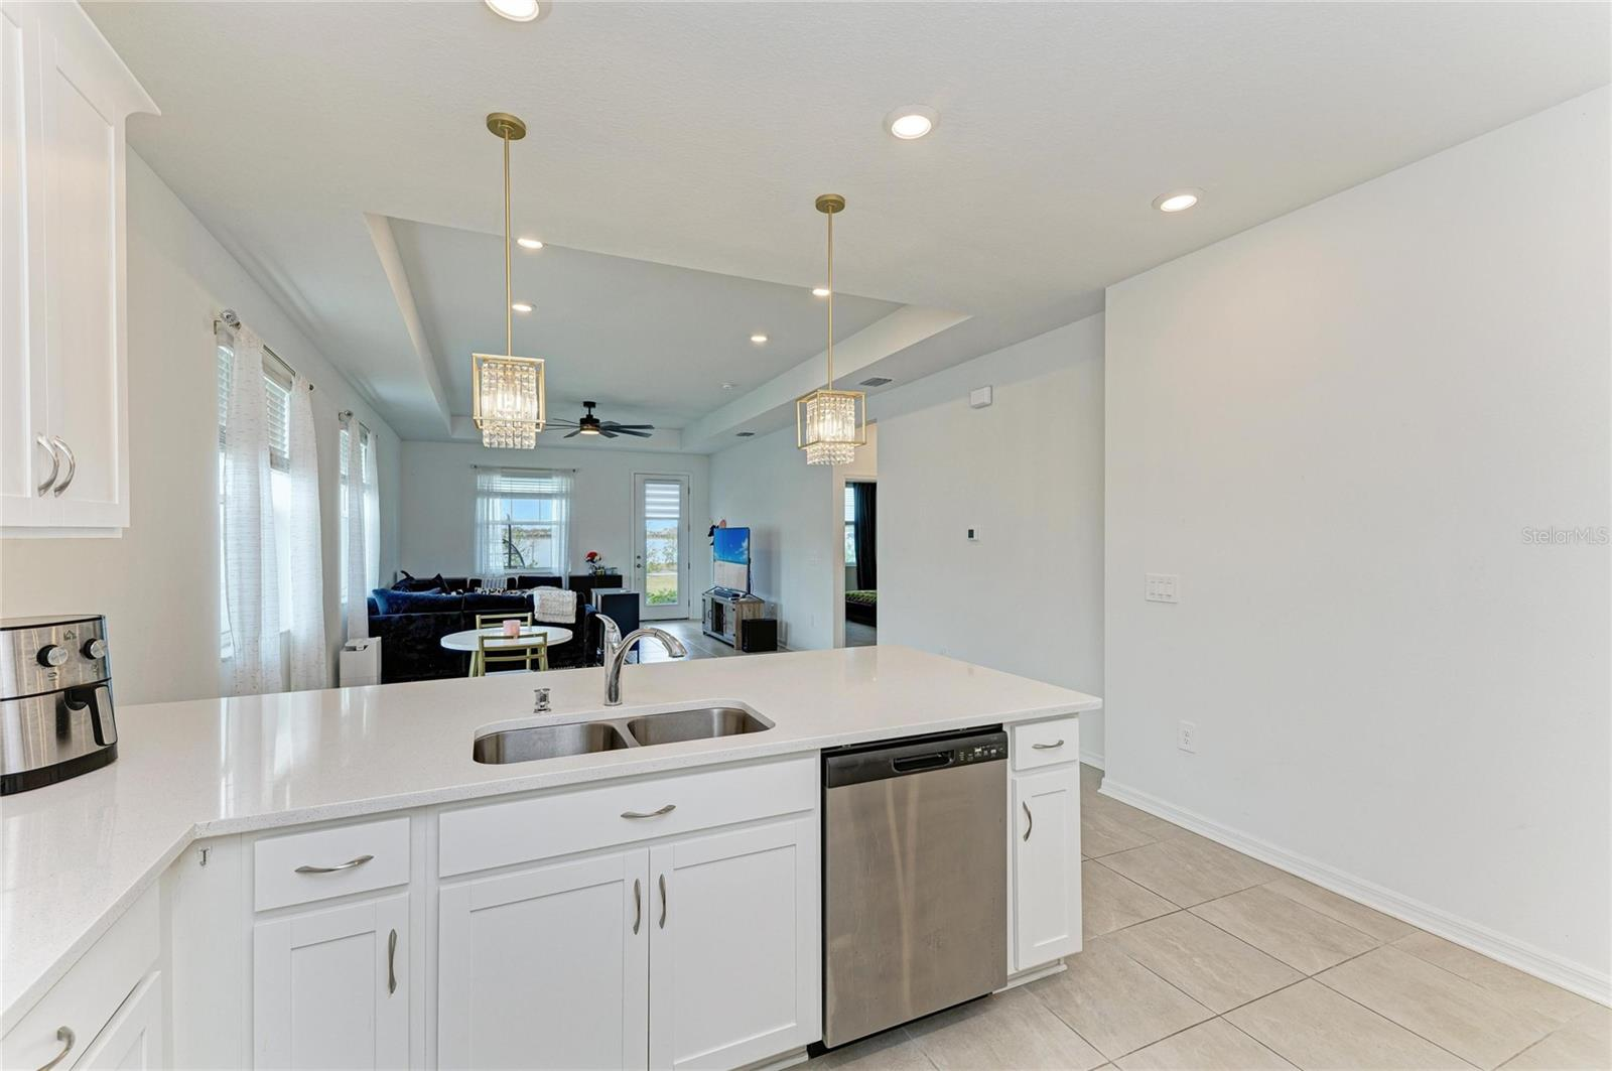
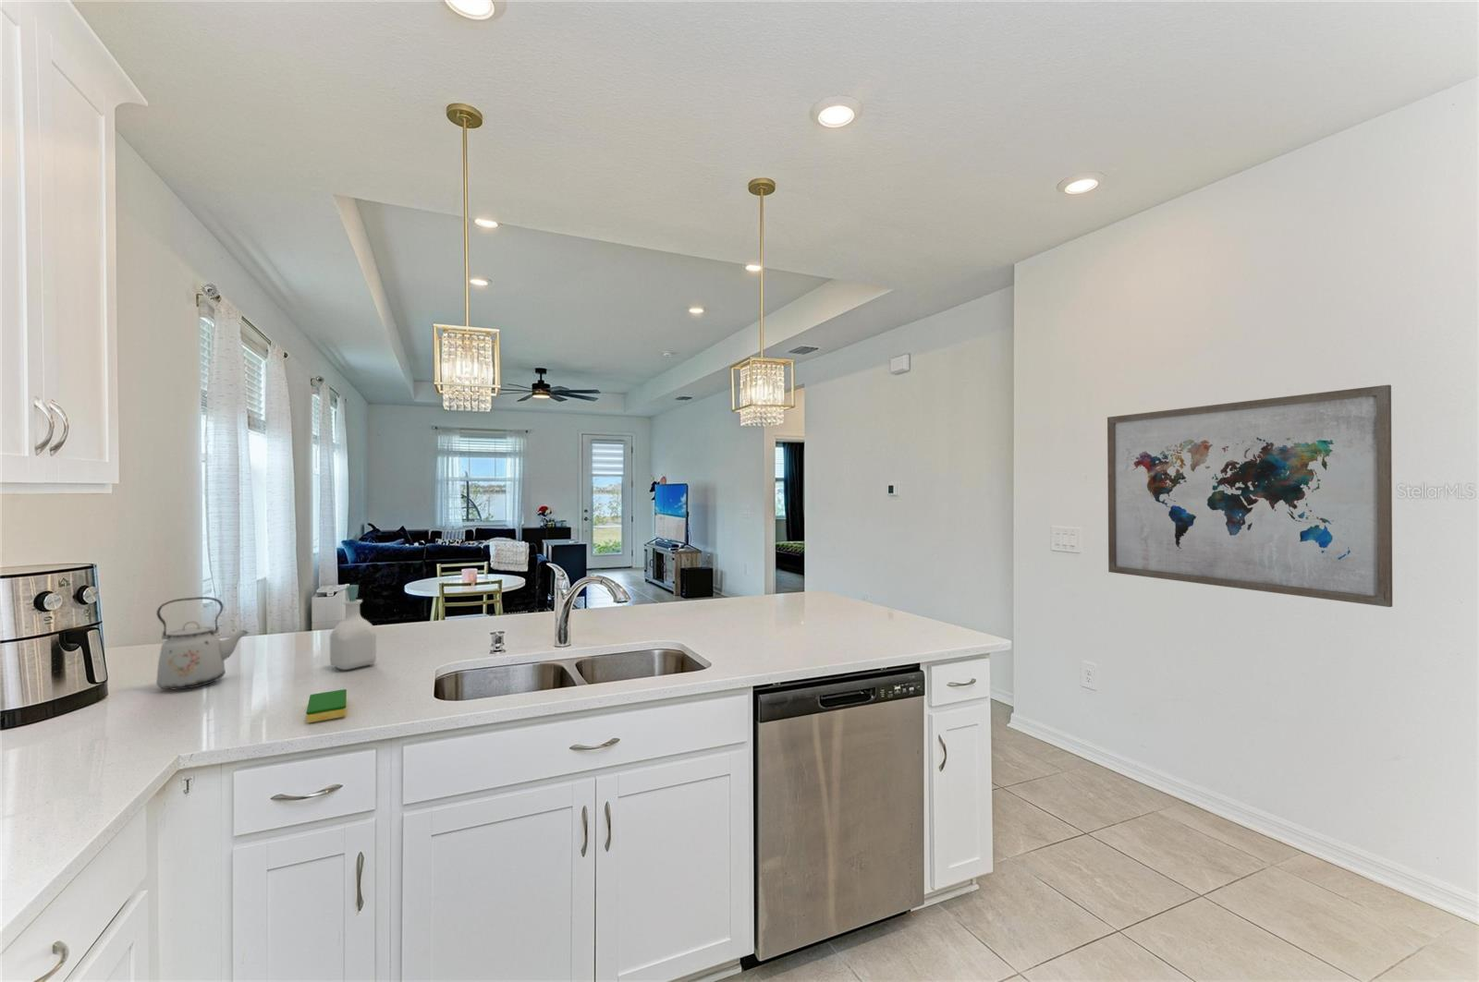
+ wall art [1106,385,1393,608]
+ soap bottle [329,584,377,671]
+ kettle [156,596,250,690]
+ dish sponge [306,688,348,723]
